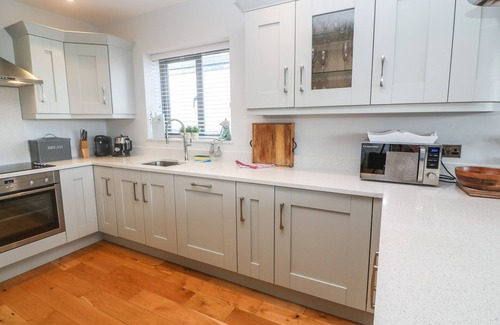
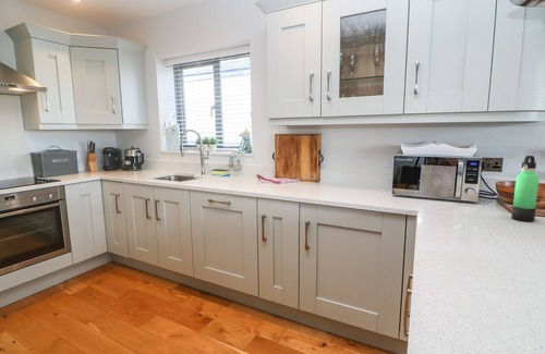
+ thermos bottle [510,155,541,223]
